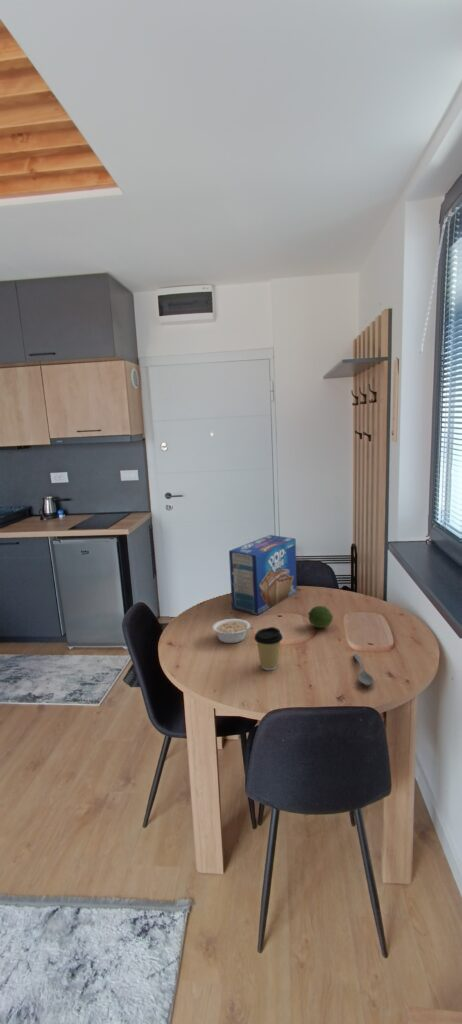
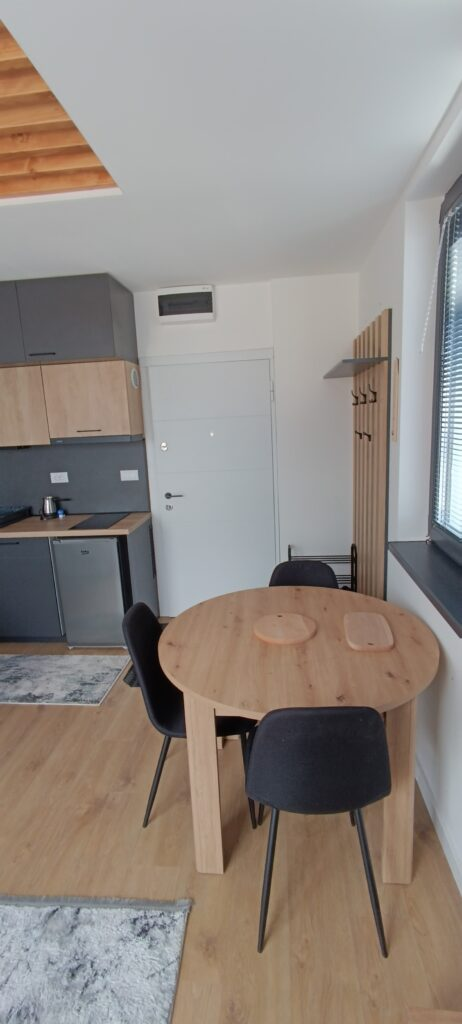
- toaster pastry box [228,534,298,616]
- coffee cup [253,626,284,671]
- legume [211,618,254,644]
- soupspoon [352,653,375,687]
- fruit [307,605,334,629]
